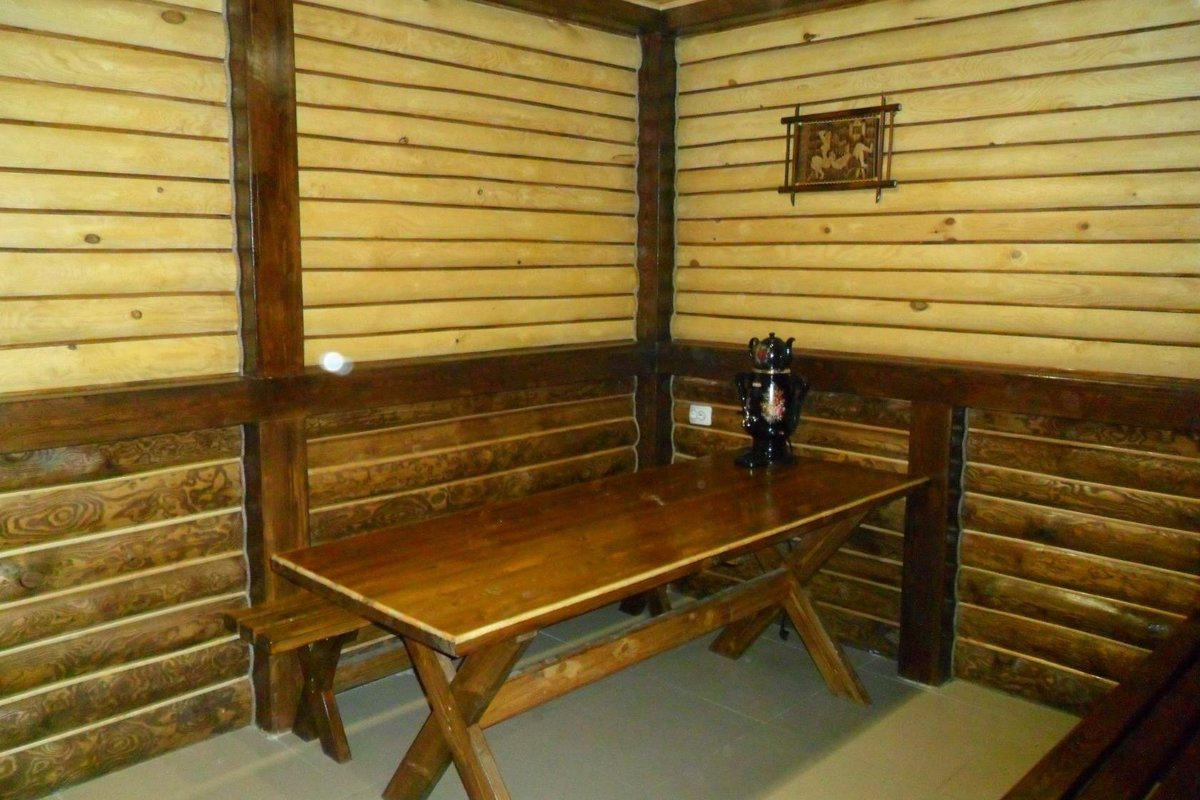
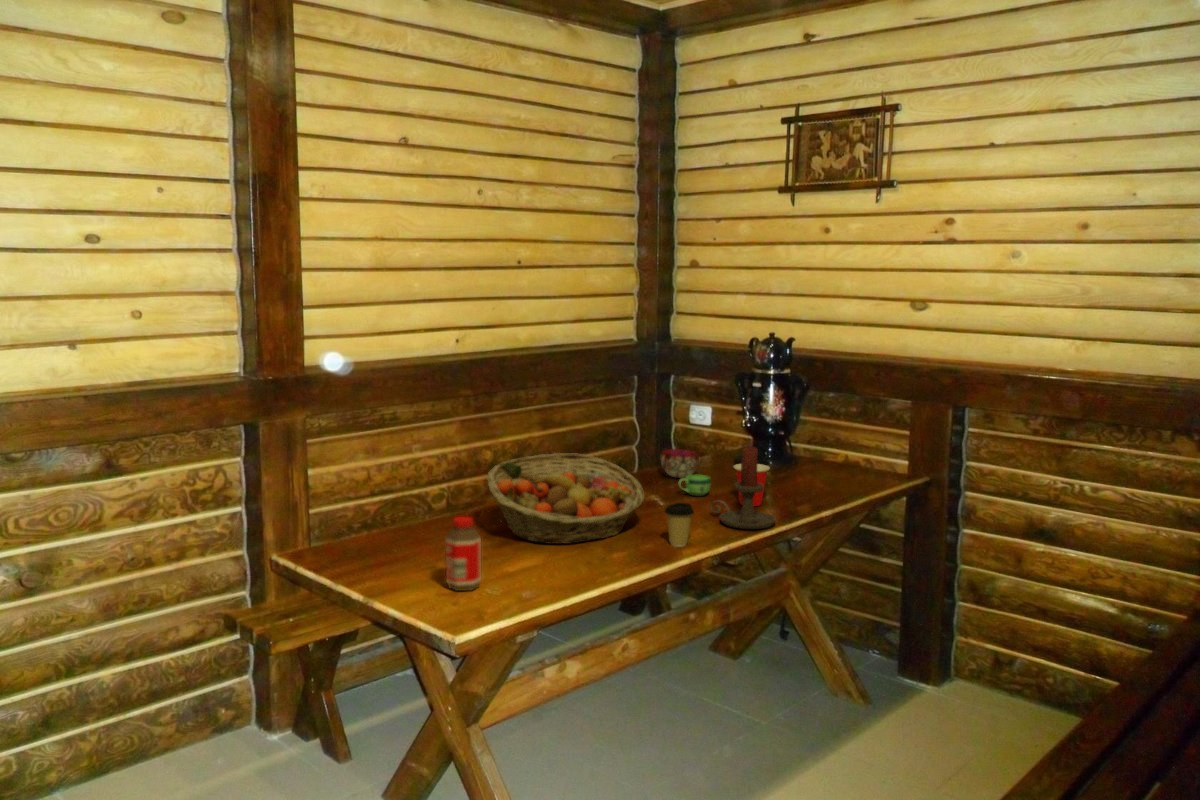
+ bottle [444,516,482,592]
+ candle holder [710,446,777,530]
+ cup [732,463,771,507]
+ fruit basket [486,452,646,545]
+ decorative bowl [659,448,700,479]
+ cup [677,474,712,497]
+ coffee cup [663,502,695,548]
